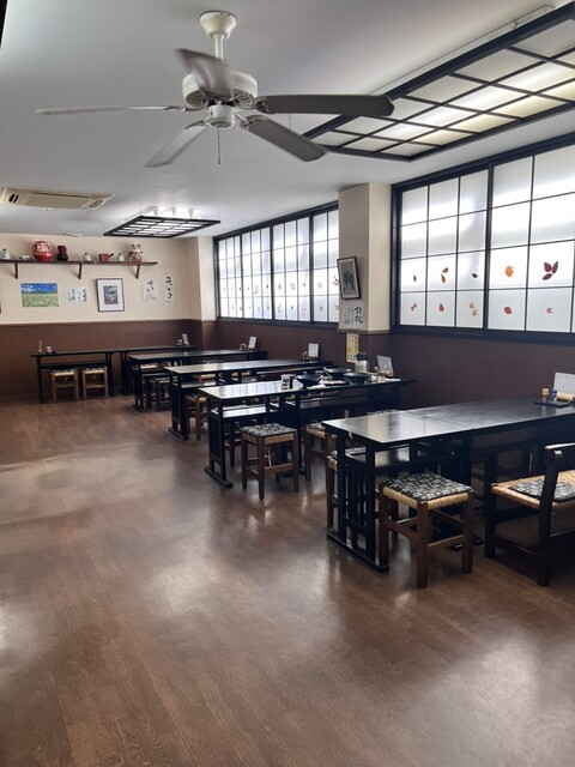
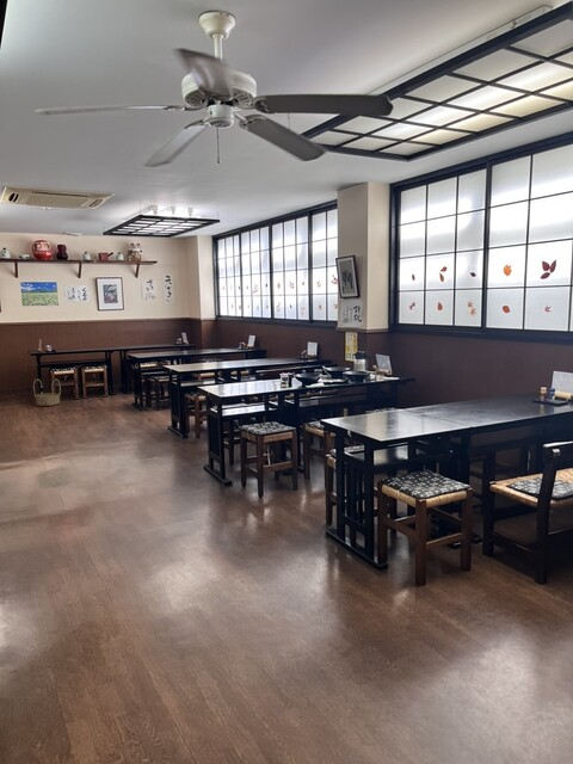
+ basket [32,378,62,407]
